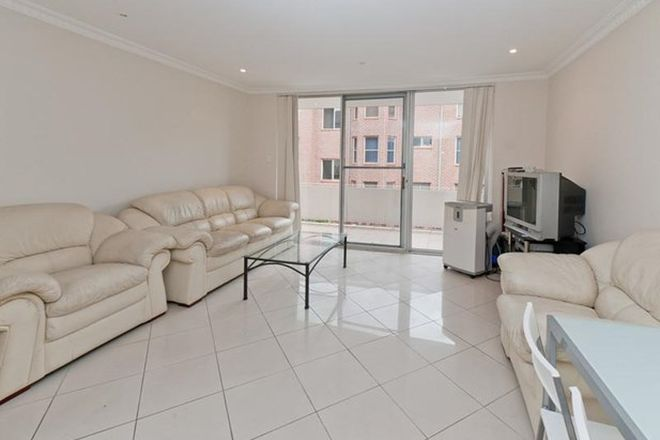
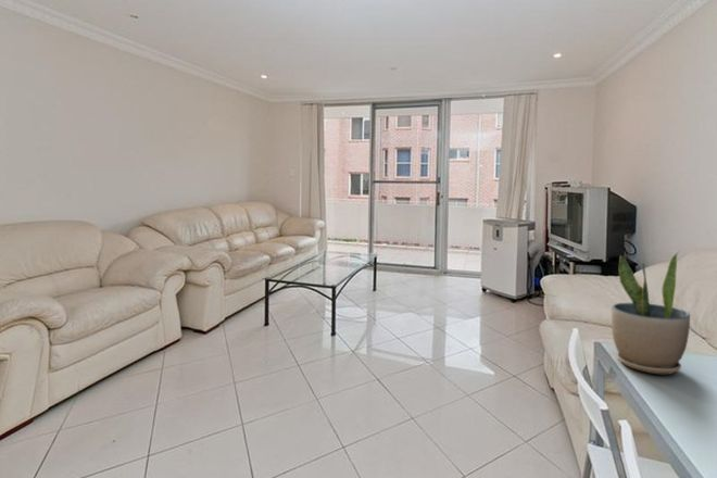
+ potted plant [611,251,691,375]
